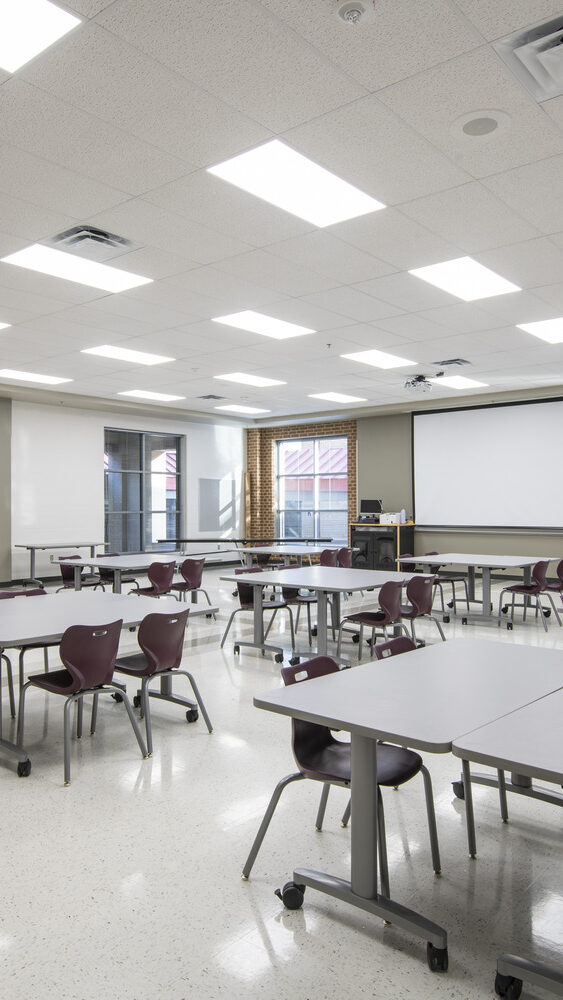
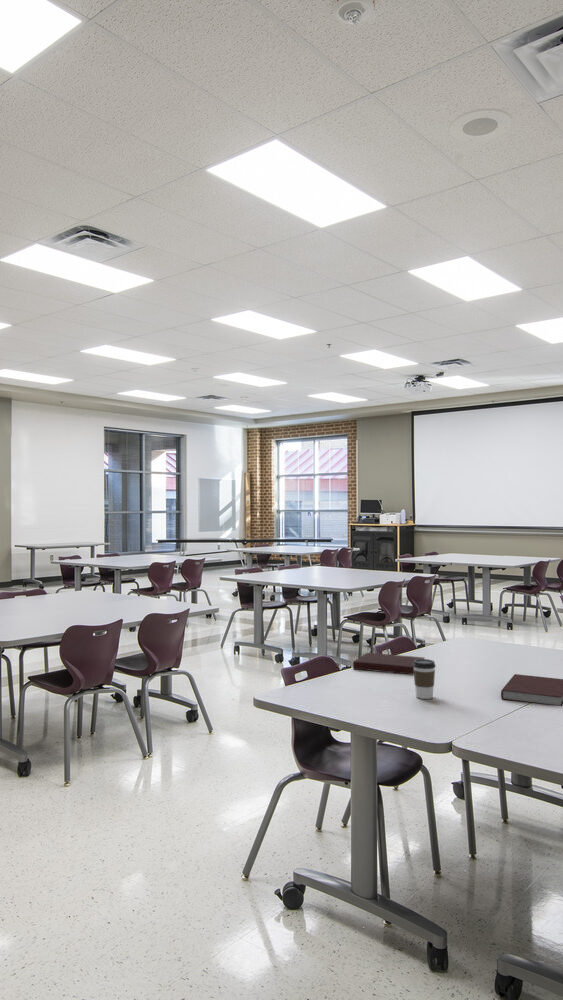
+ notebook [352,652,425,676]
+ coffee cup [413,658,437,700]
+ notebook [500,673,563,707]
